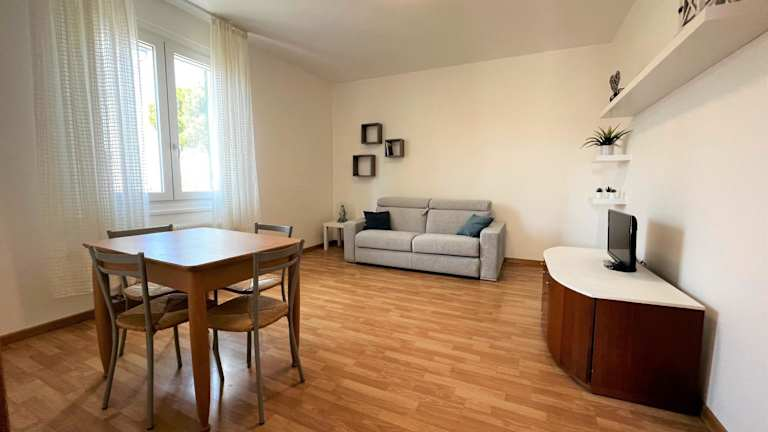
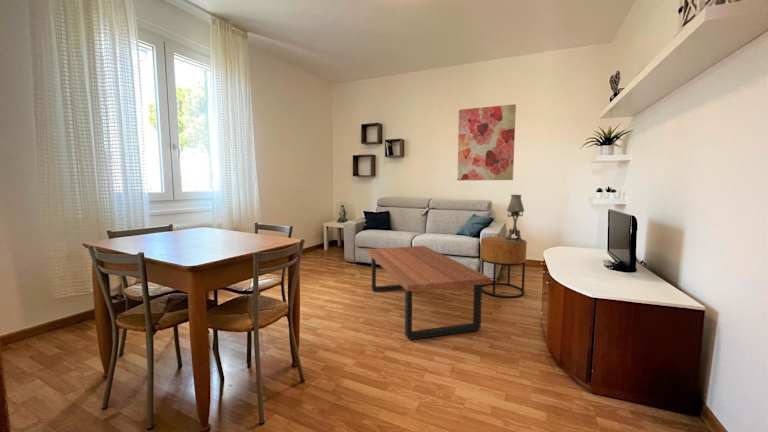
+ table lamp [504,194,525,243]
+ wall art [456,103,517,181]
+ coffee table [366,245,492,341]
+ side table [480,236,528,299]
